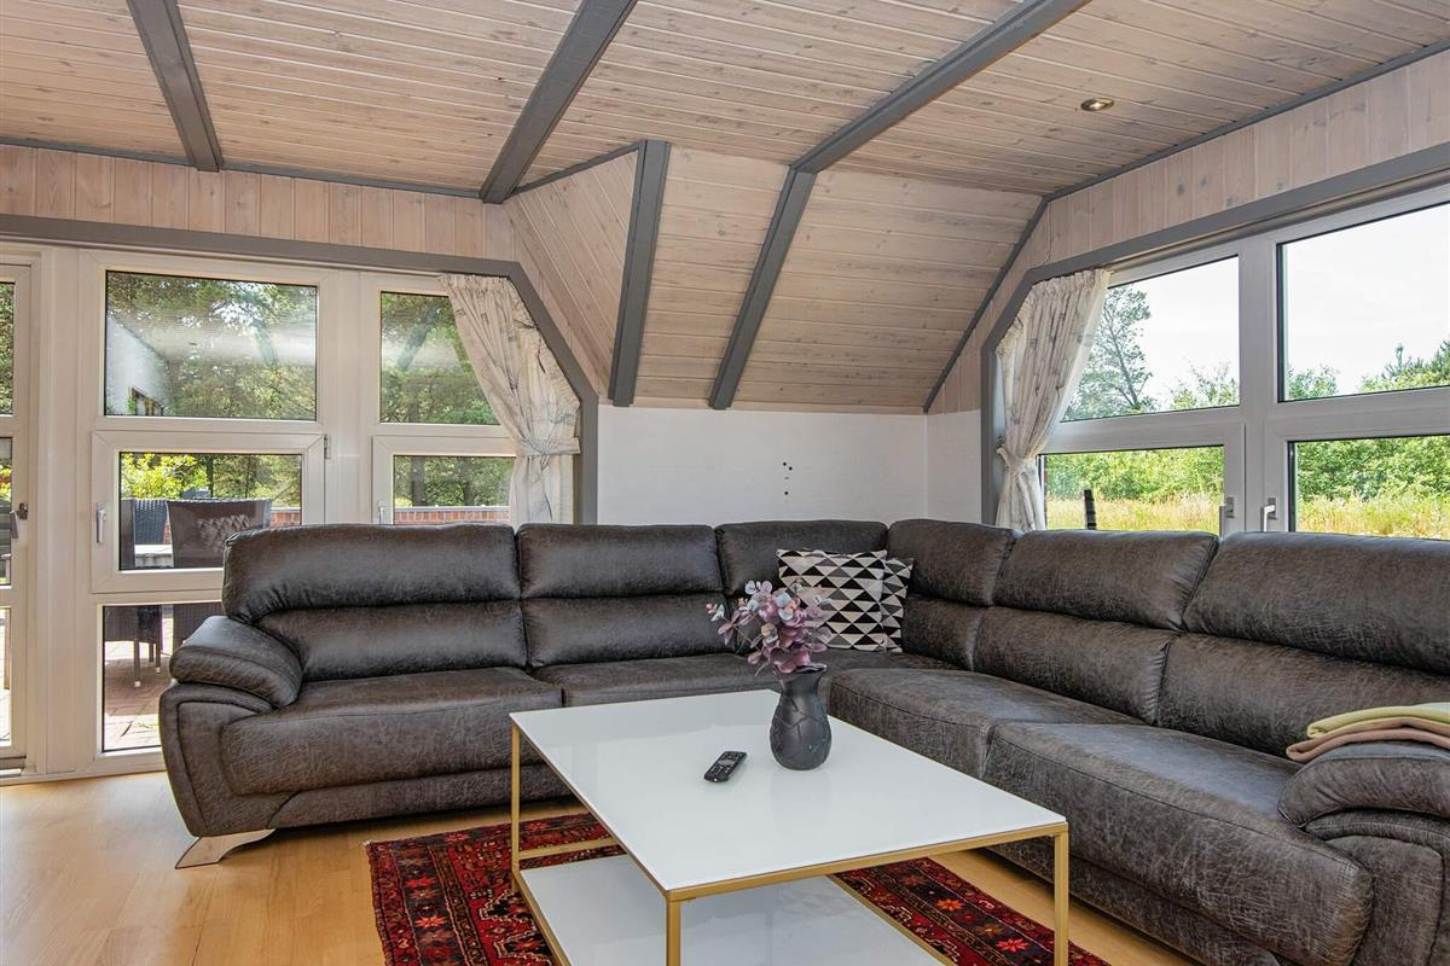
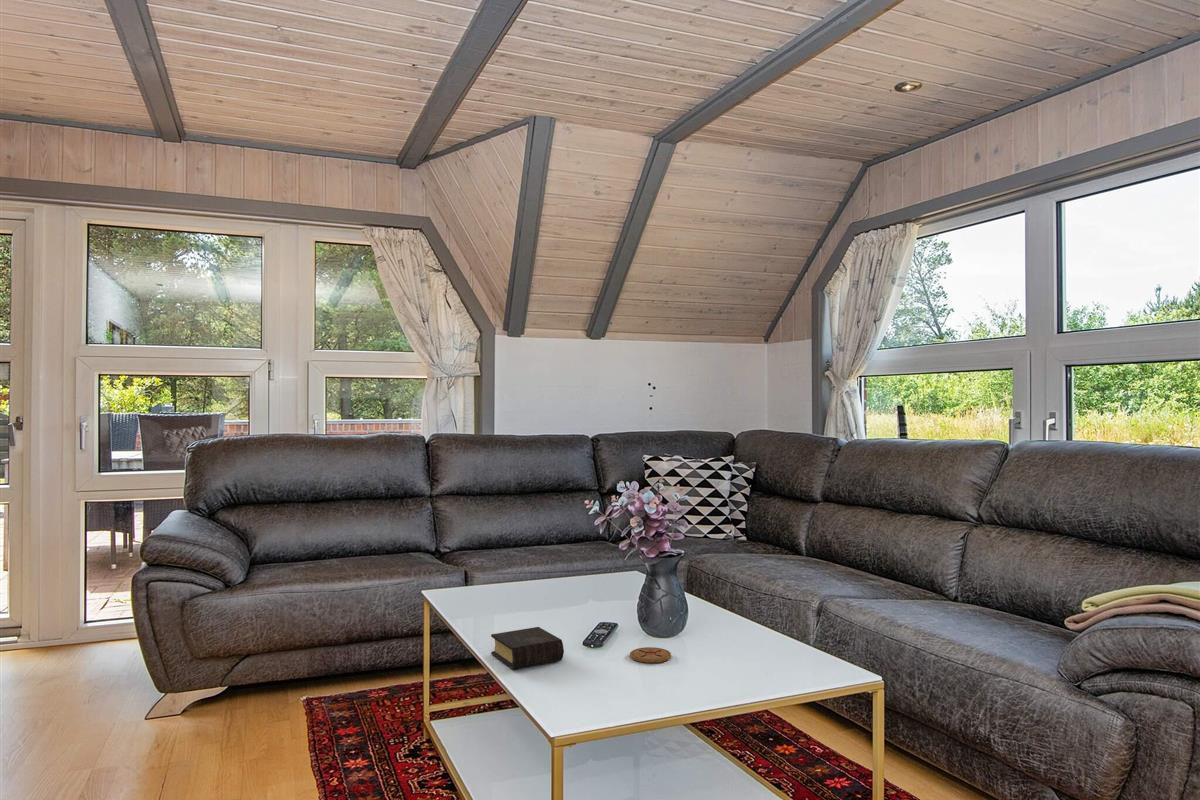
+ coaster [629,646,672,664]
+ book [490,626,565,670]
